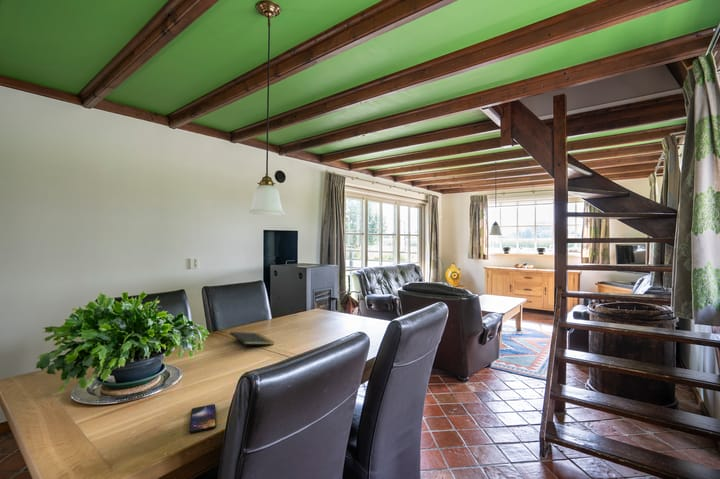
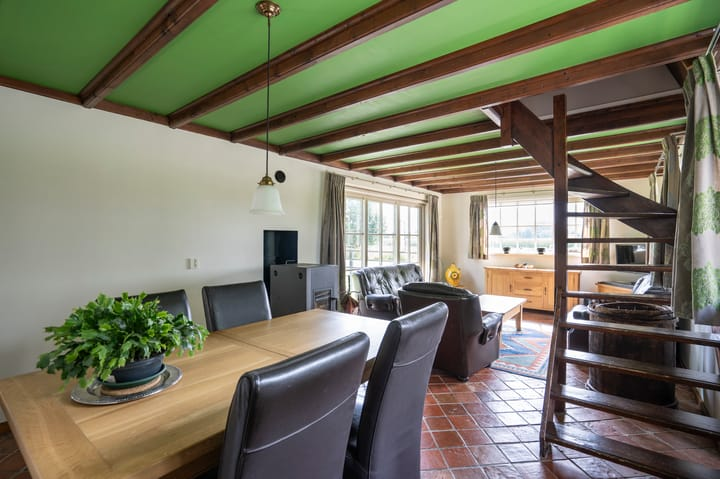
- notepad [229,331,275,352]
- smartphone [189,403,217,434]
